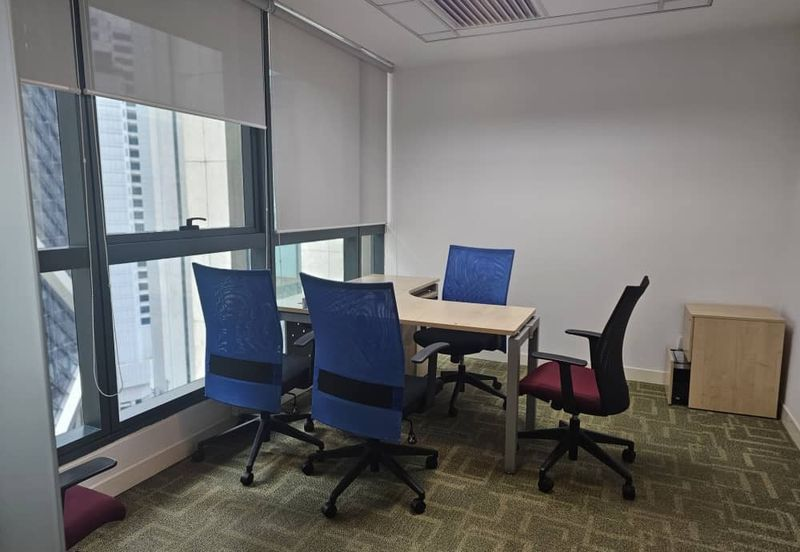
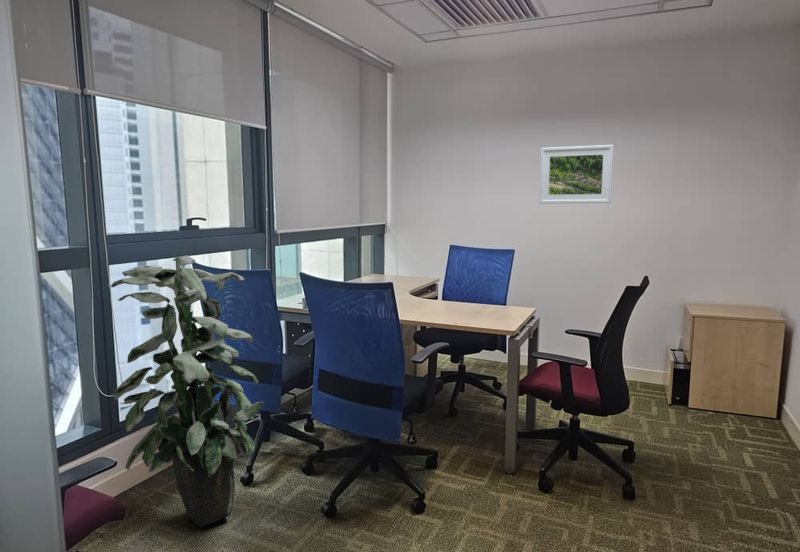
+ indoor plant [110,255,265,528]
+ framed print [538,144,615,205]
